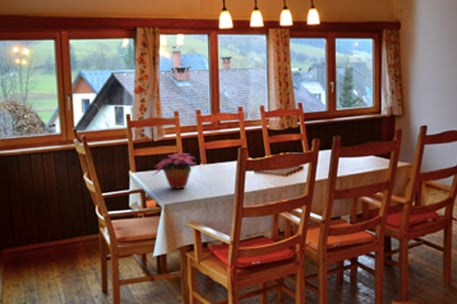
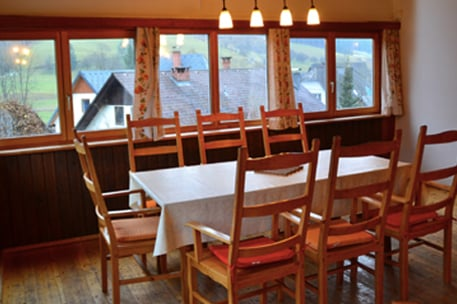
- flower arrangement [151,152,196,190]
